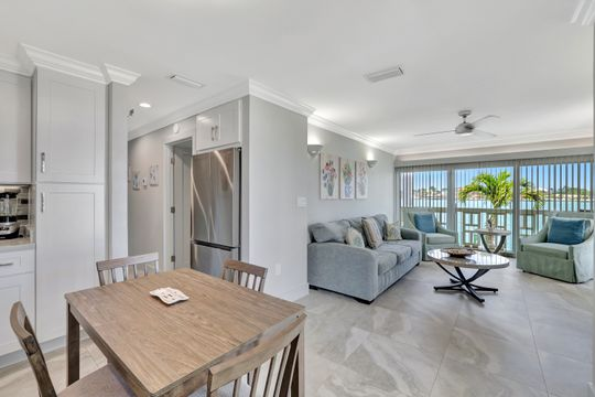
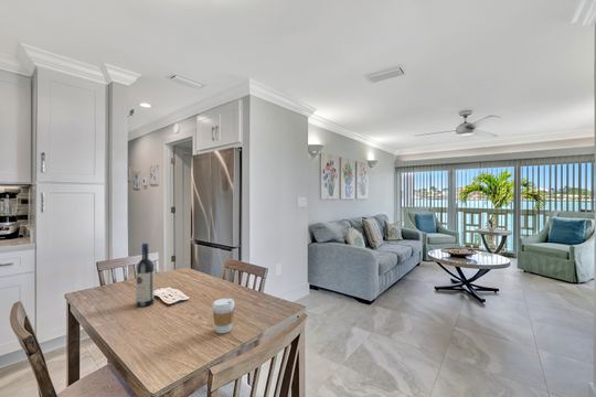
+ coffee cup [211,298,235,334]
+ wine bottle [135,243,155,308]
